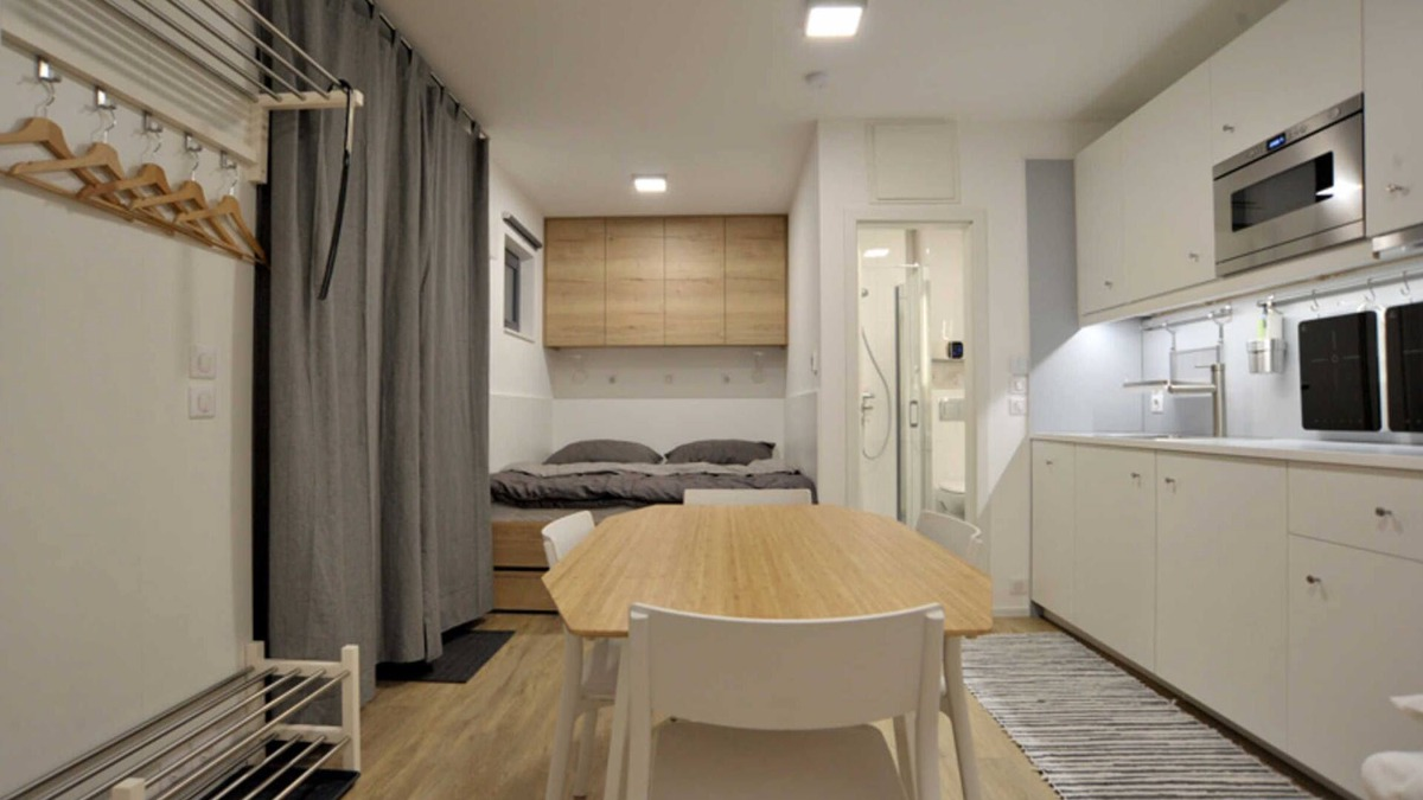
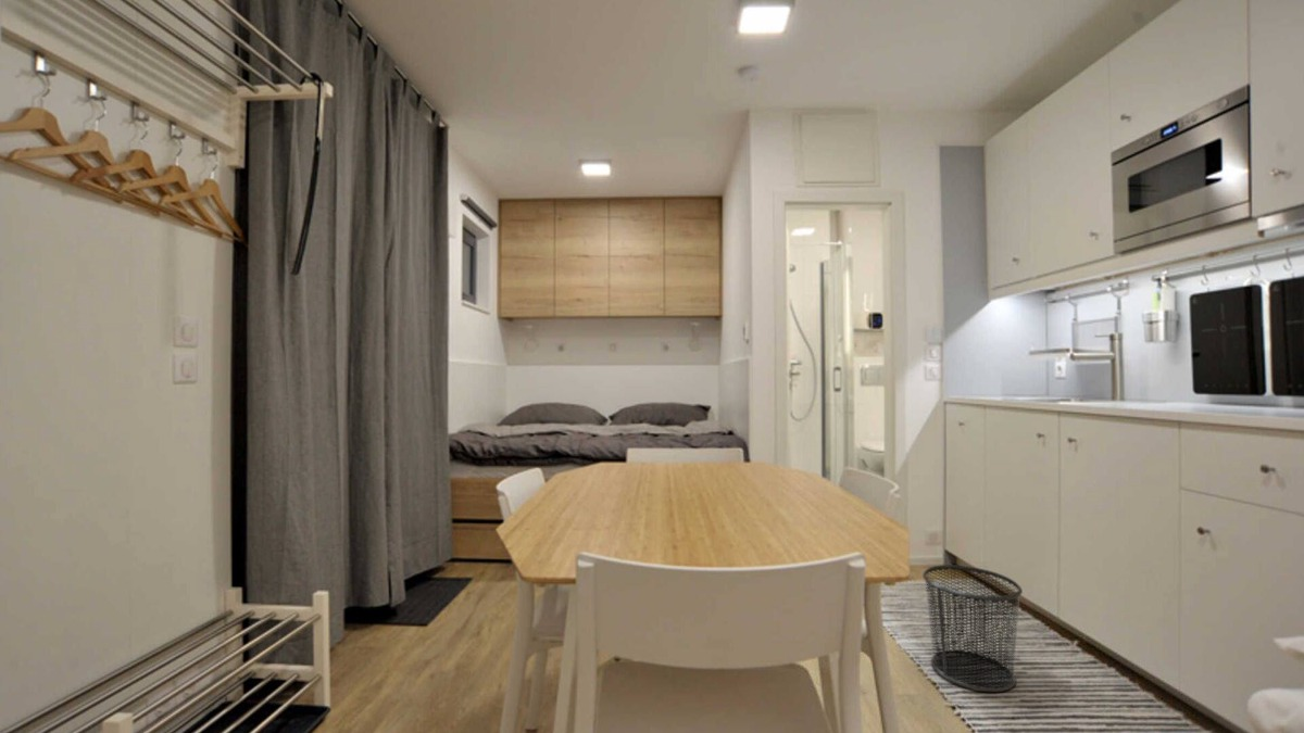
+ waste bin [921,564,1024,693]
